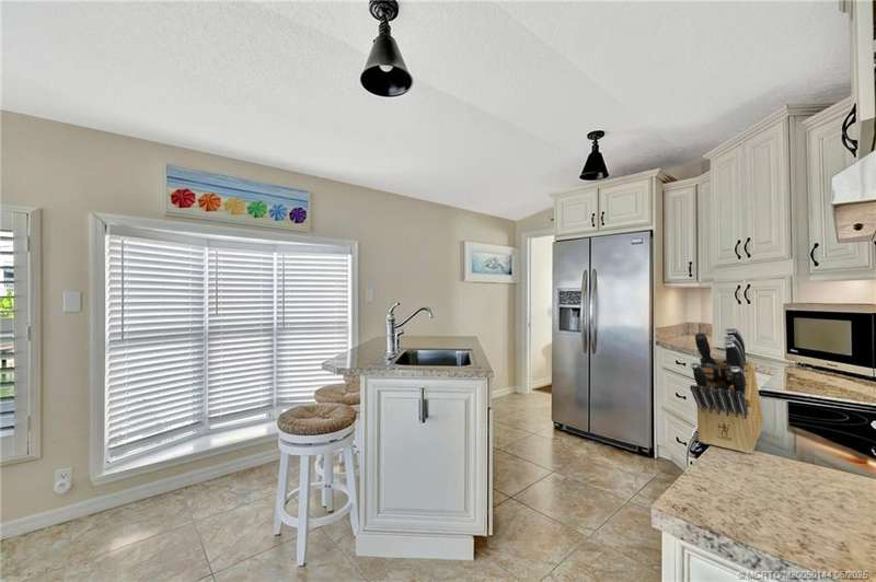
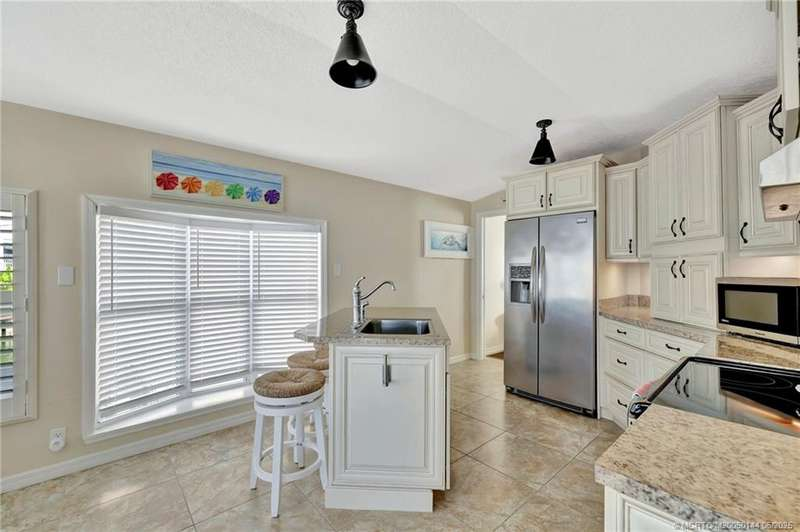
- knife block [689,326,764,455]
